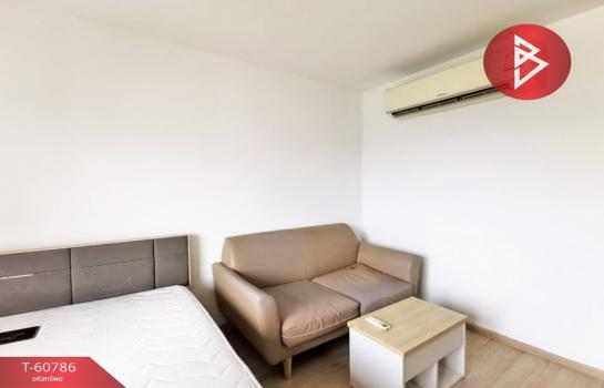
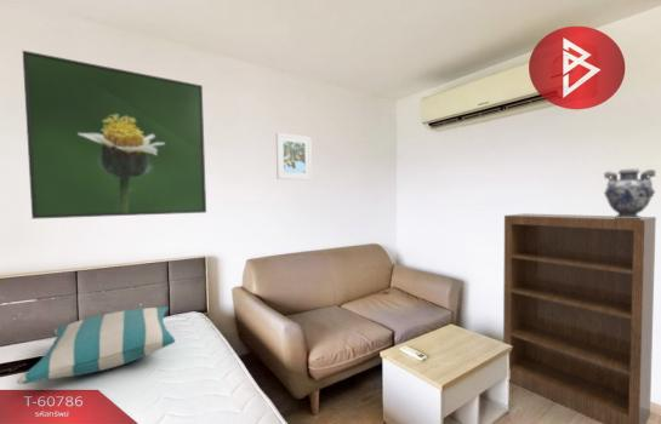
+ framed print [22,50,207,220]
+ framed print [275,132,313,182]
+ bookshelf [502,212,657,424]
+ pillow [16,305,176,385]
+ decorative vase [603,168,657,218]
